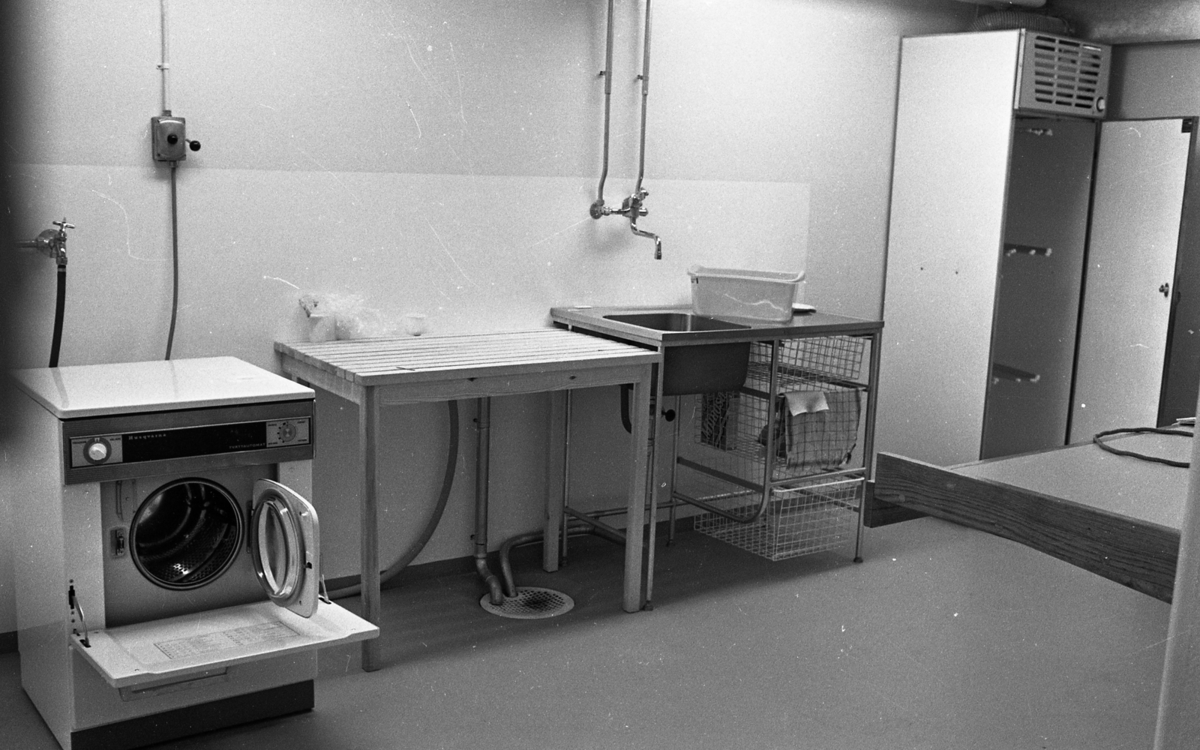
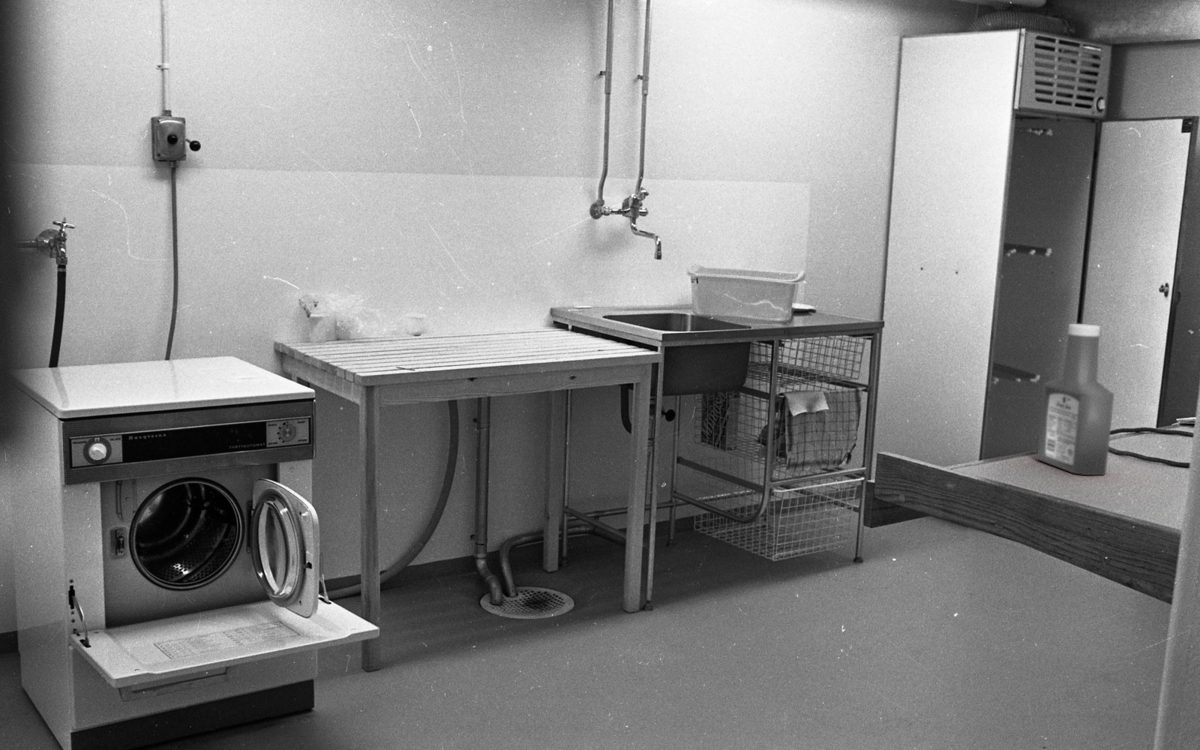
+ soap bottle [1036,323,1115,476]
